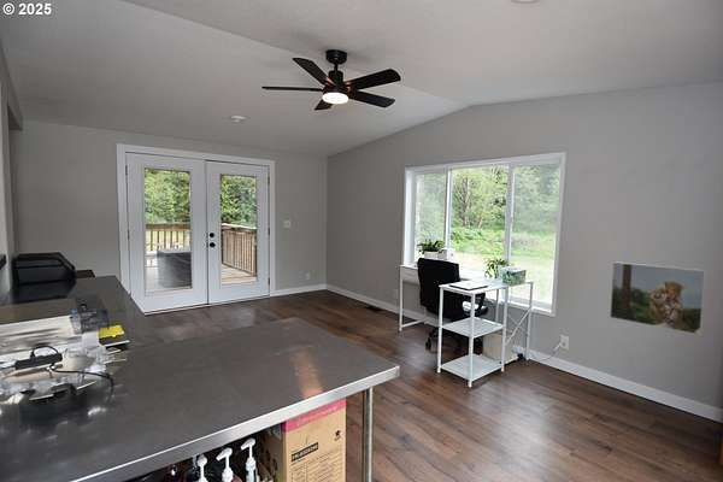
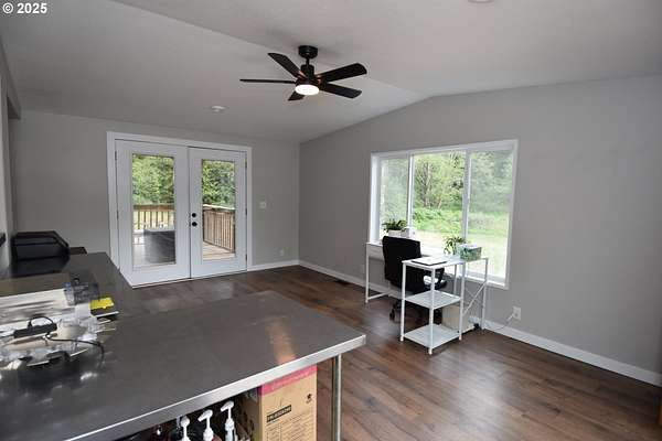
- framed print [609,260,707,336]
